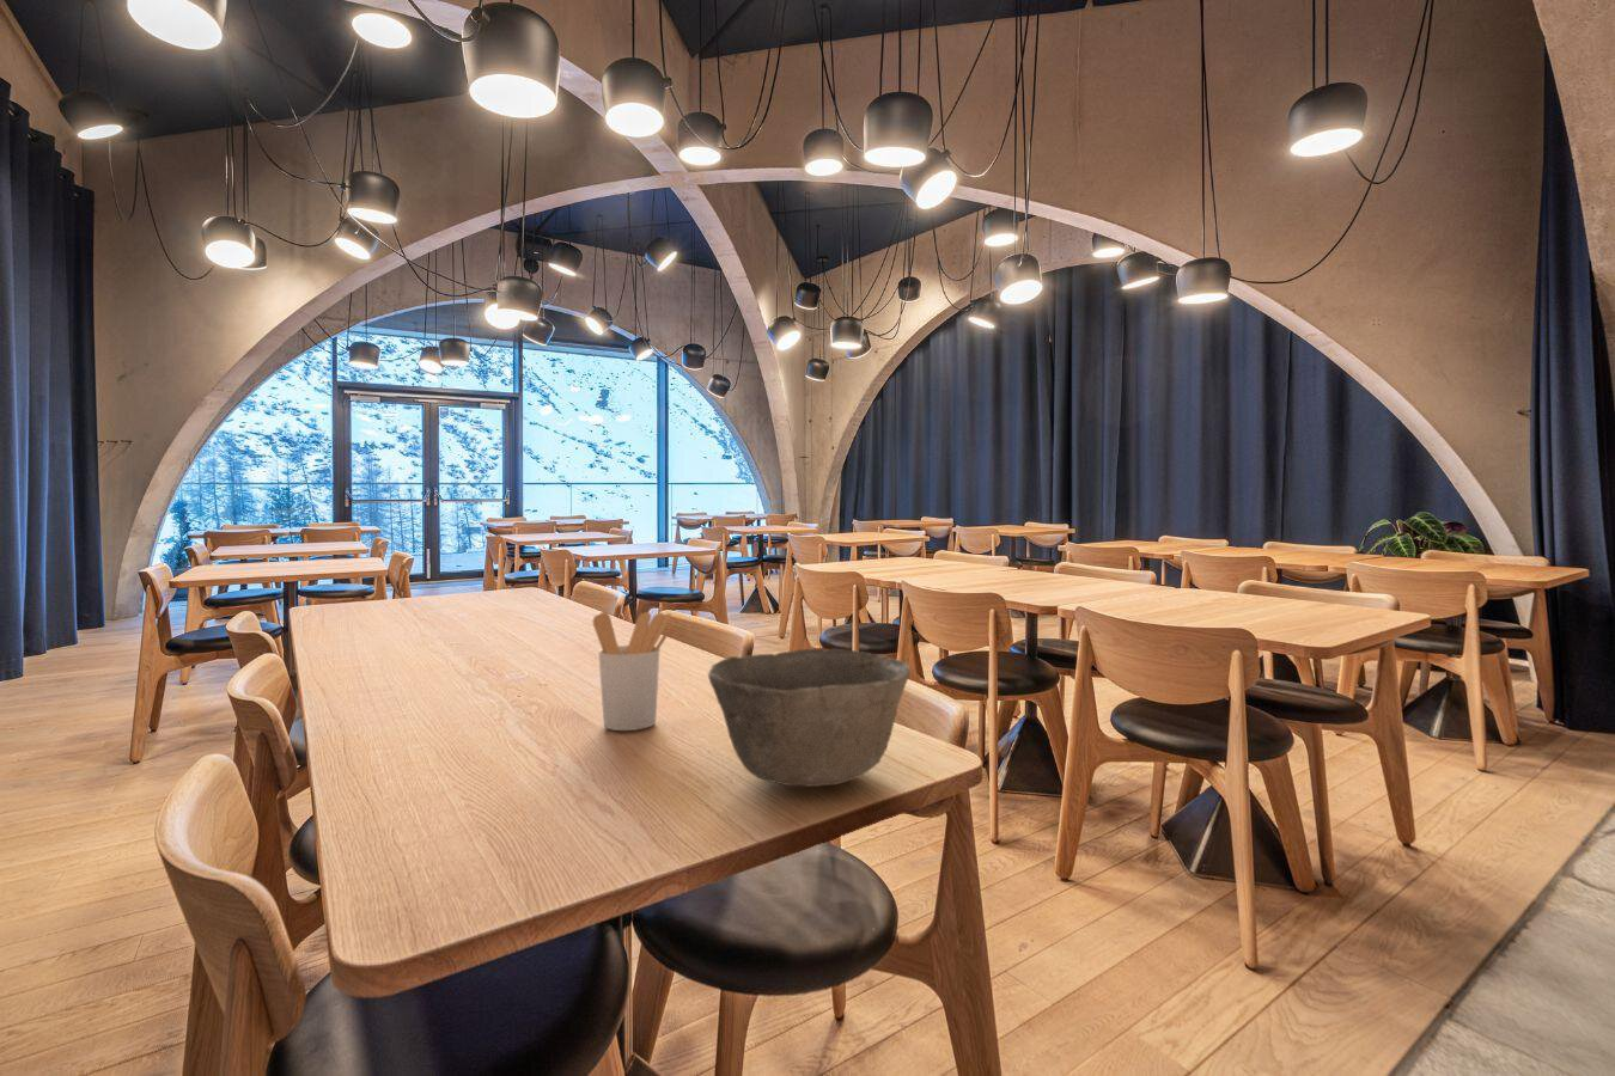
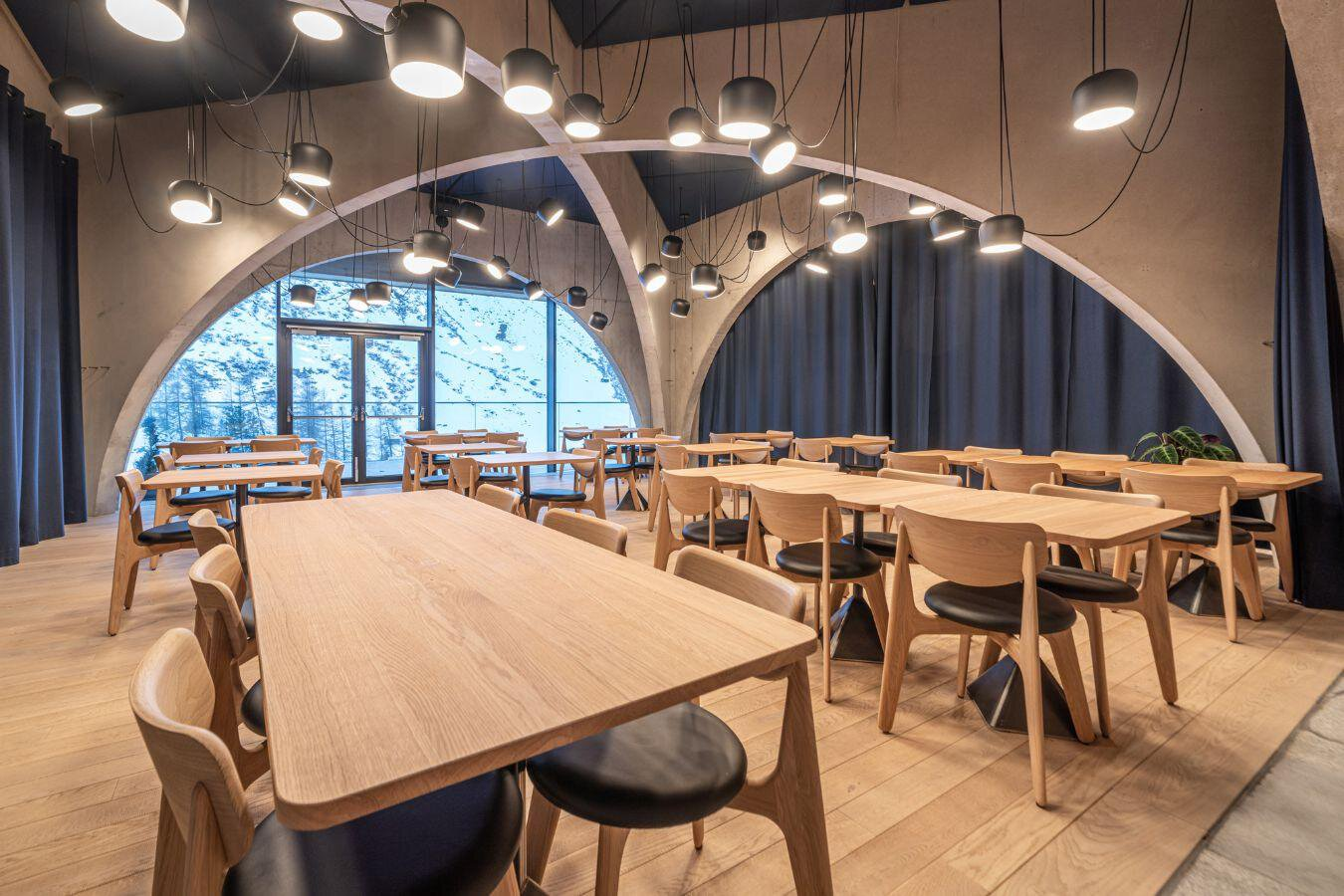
- utensil holder [592,611,673,731]
- bowl [707,648,912,788]
